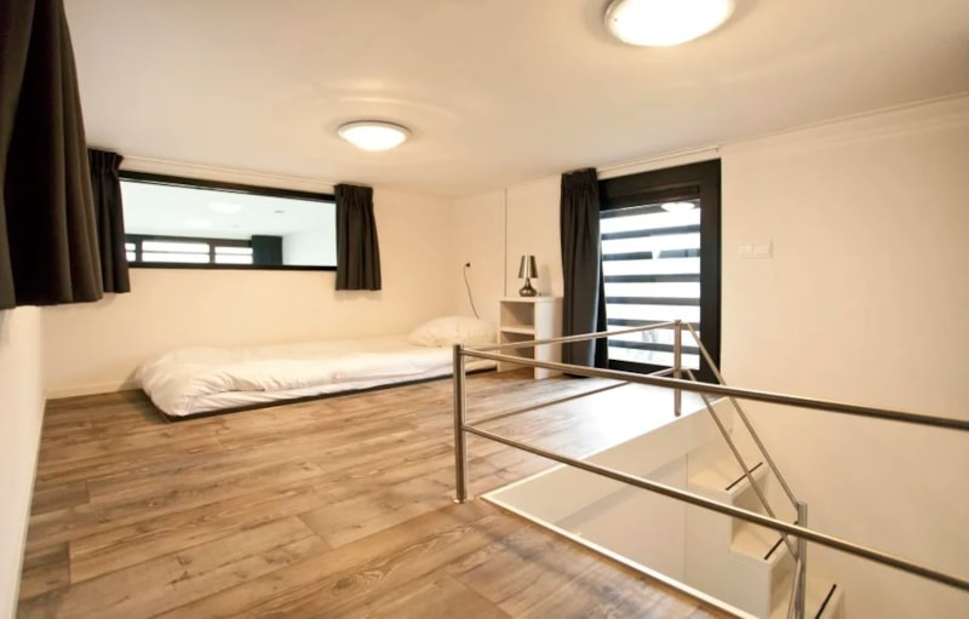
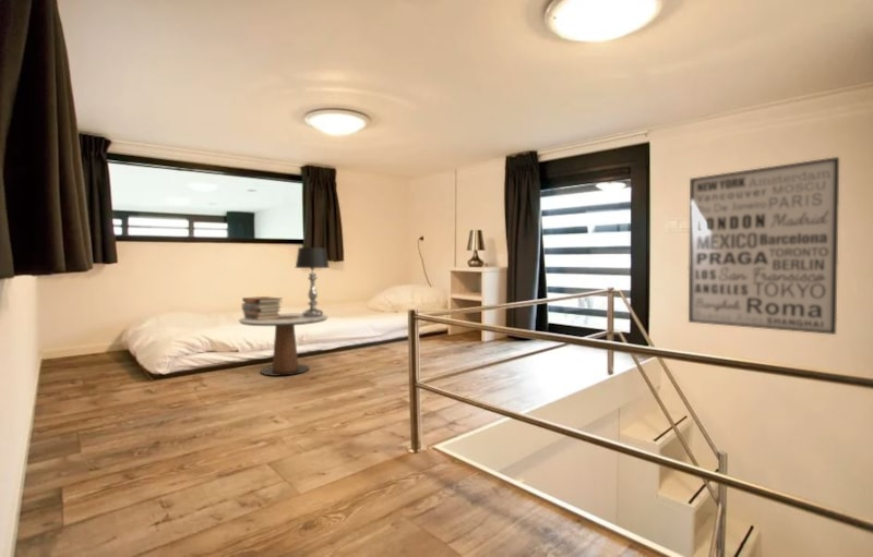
+ side table [238,313,330,377]
+ book stack [241,295,284,319]
+ table lamp [295,246,331,317]
+ wall art [687,156,840,336]
